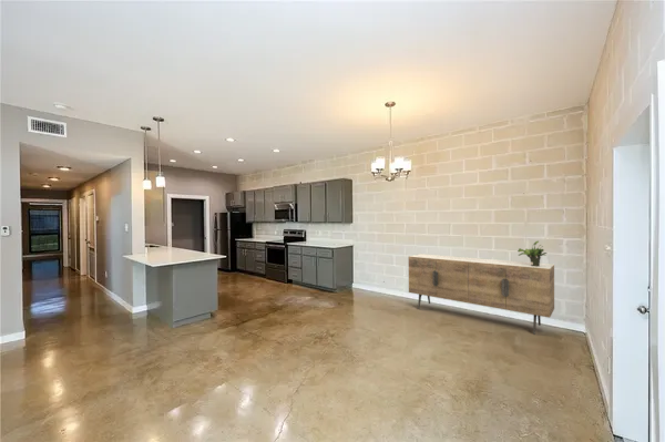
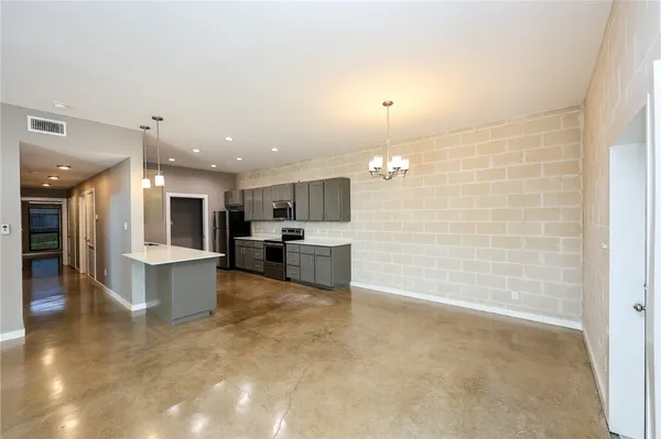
- potted plant [516,240,548,267]
- sideboard [408,253,555,336]
